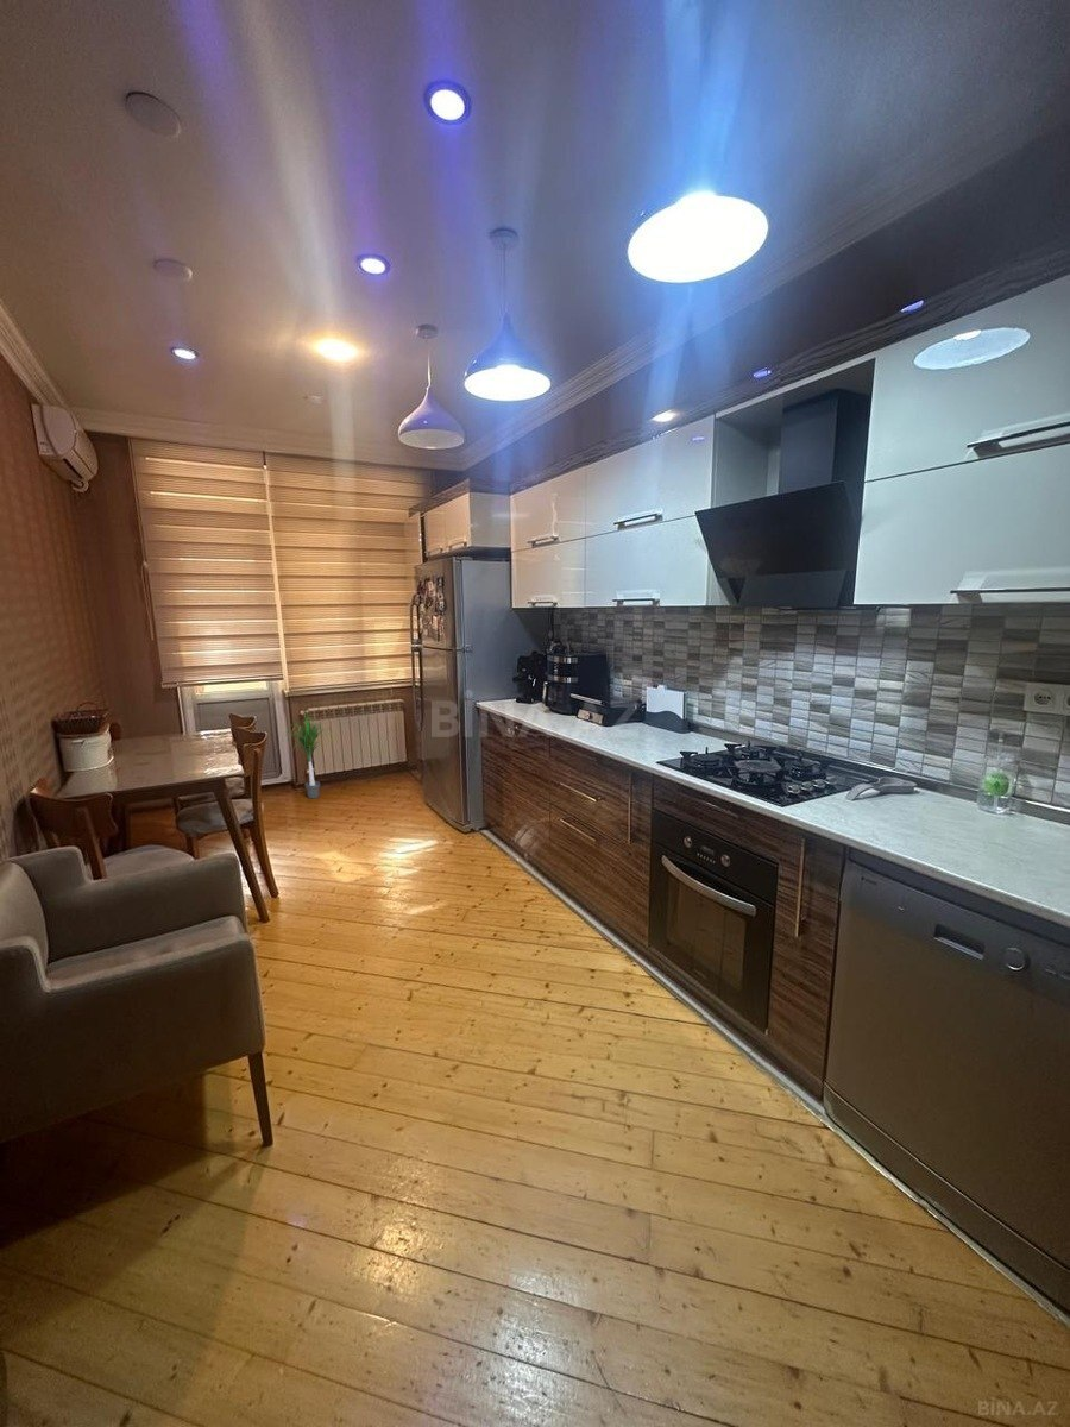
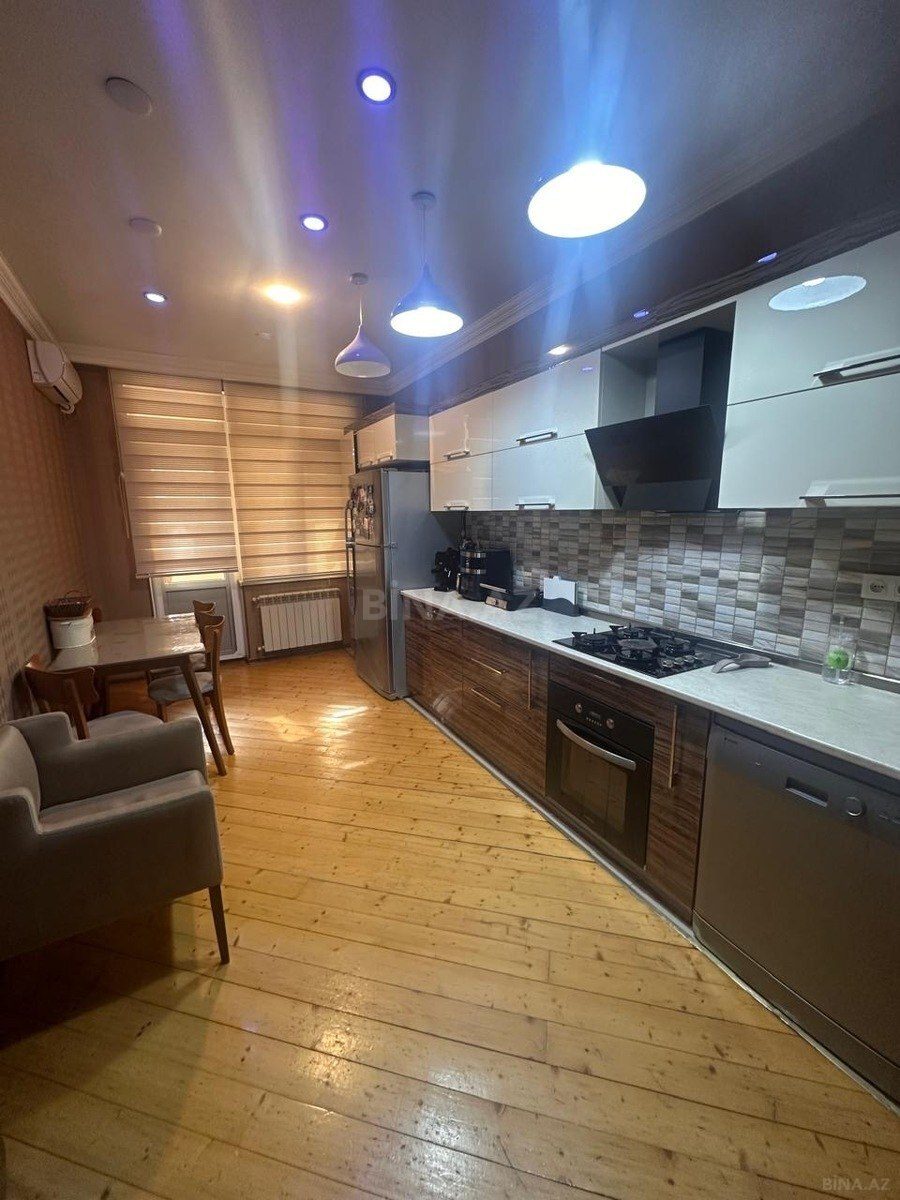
- potted plant [277,711,340,799]
